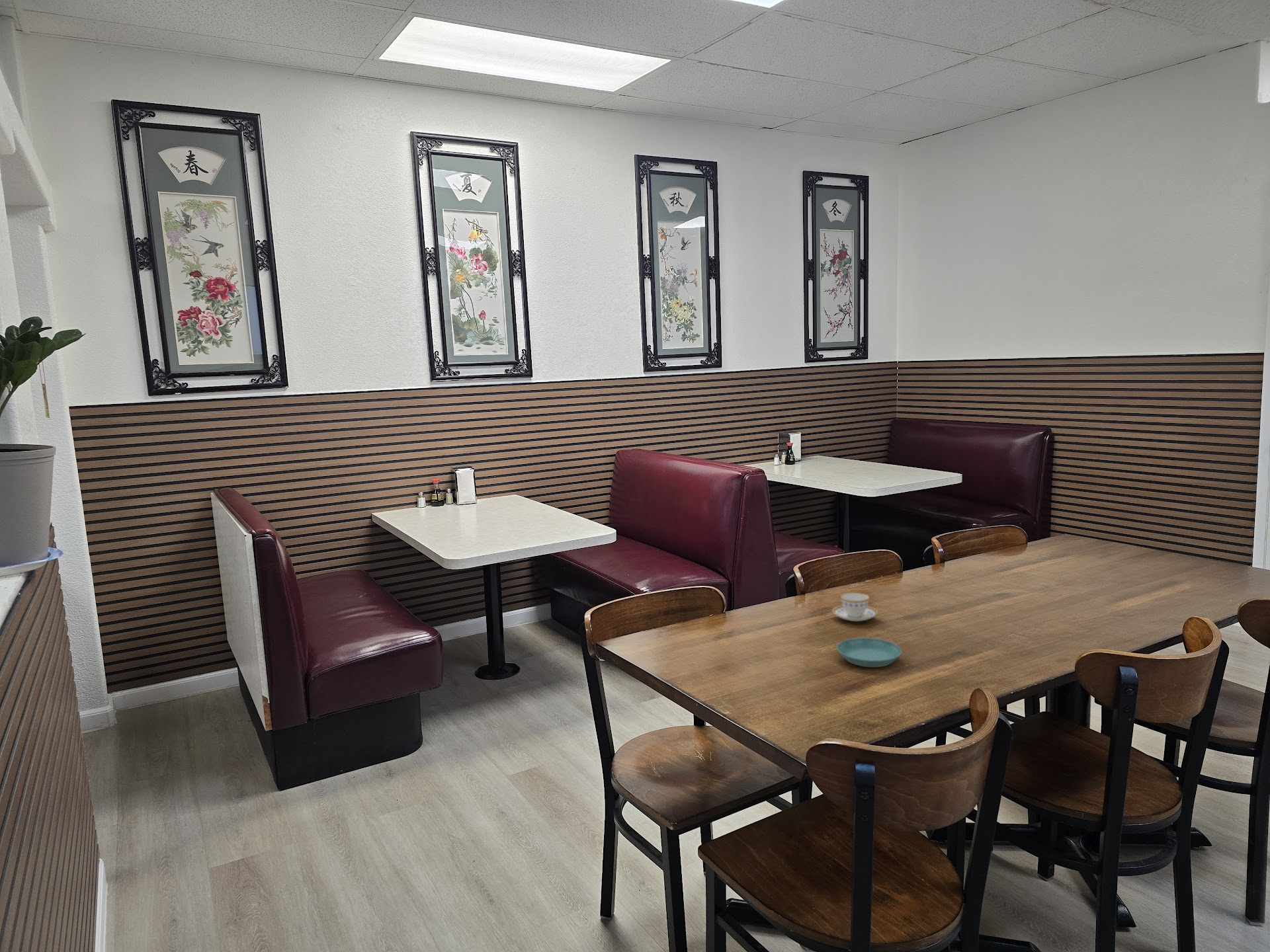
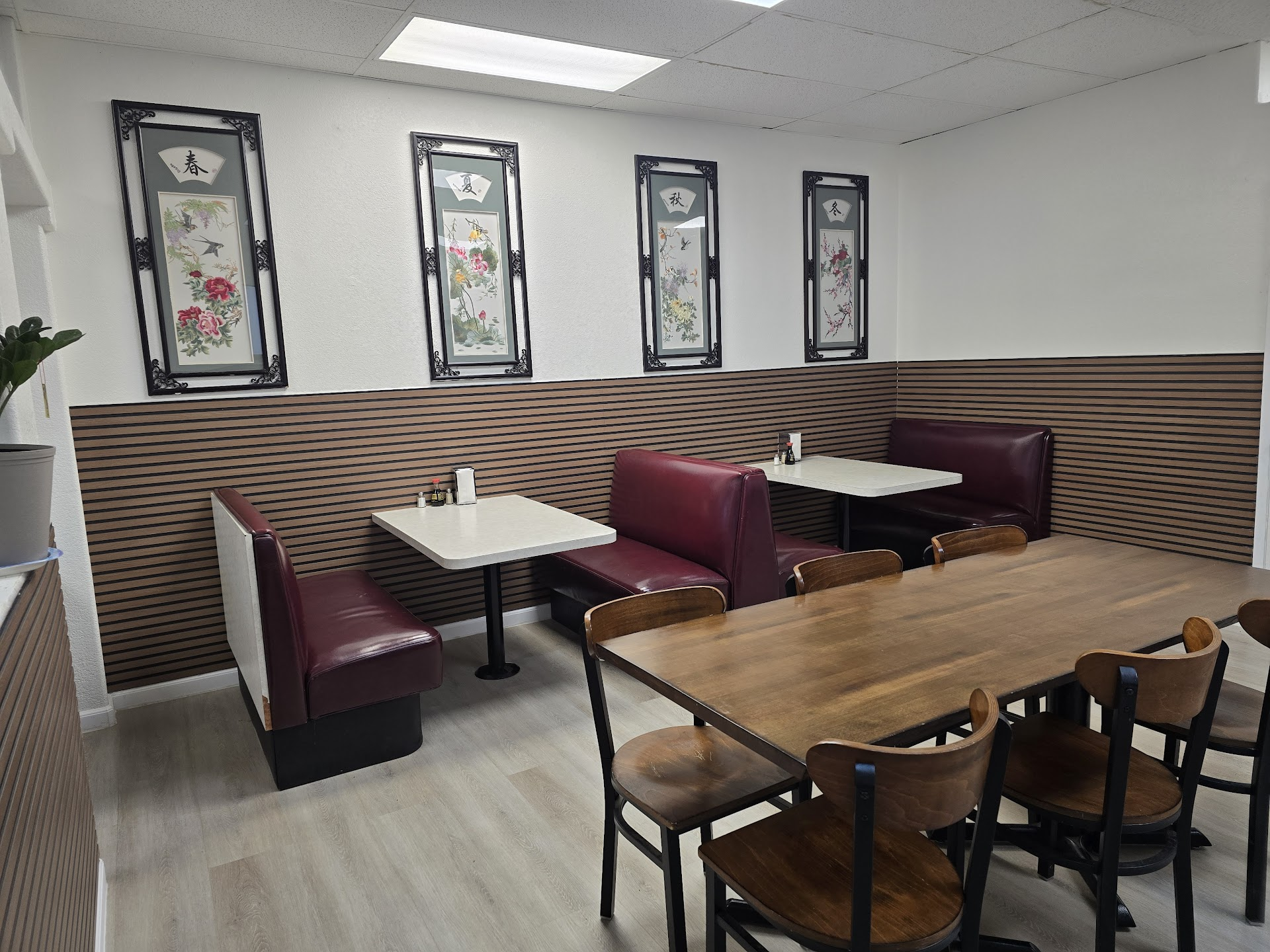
- saucer [836,637,902,668]
- teacup [831,592,878,622]
